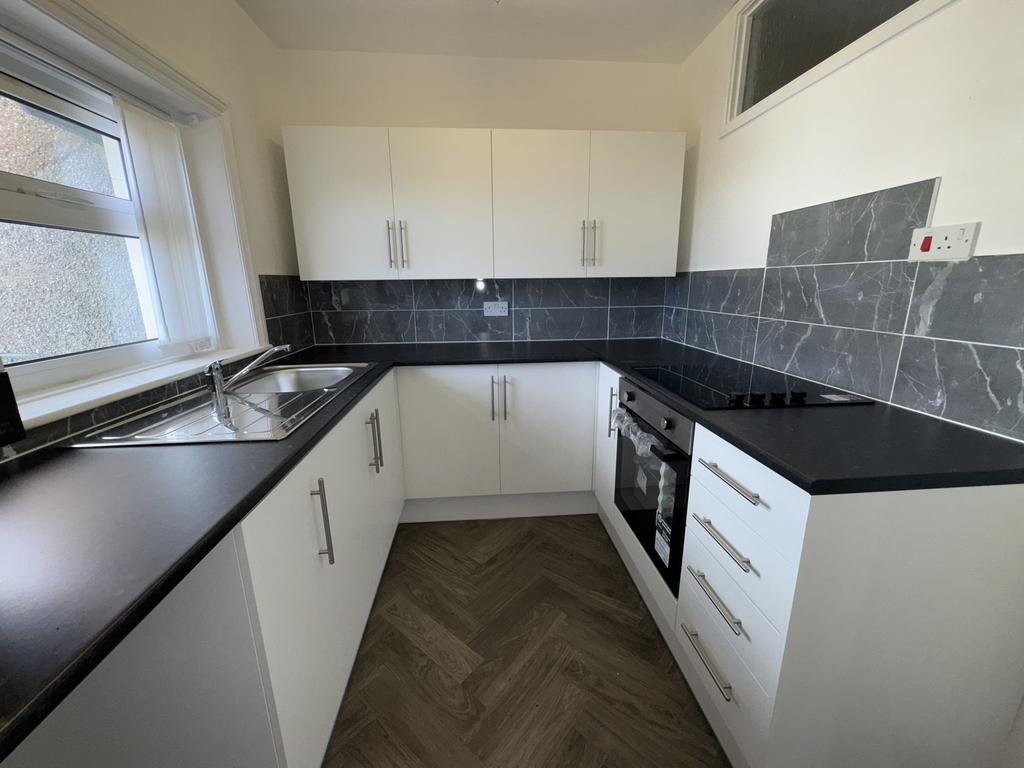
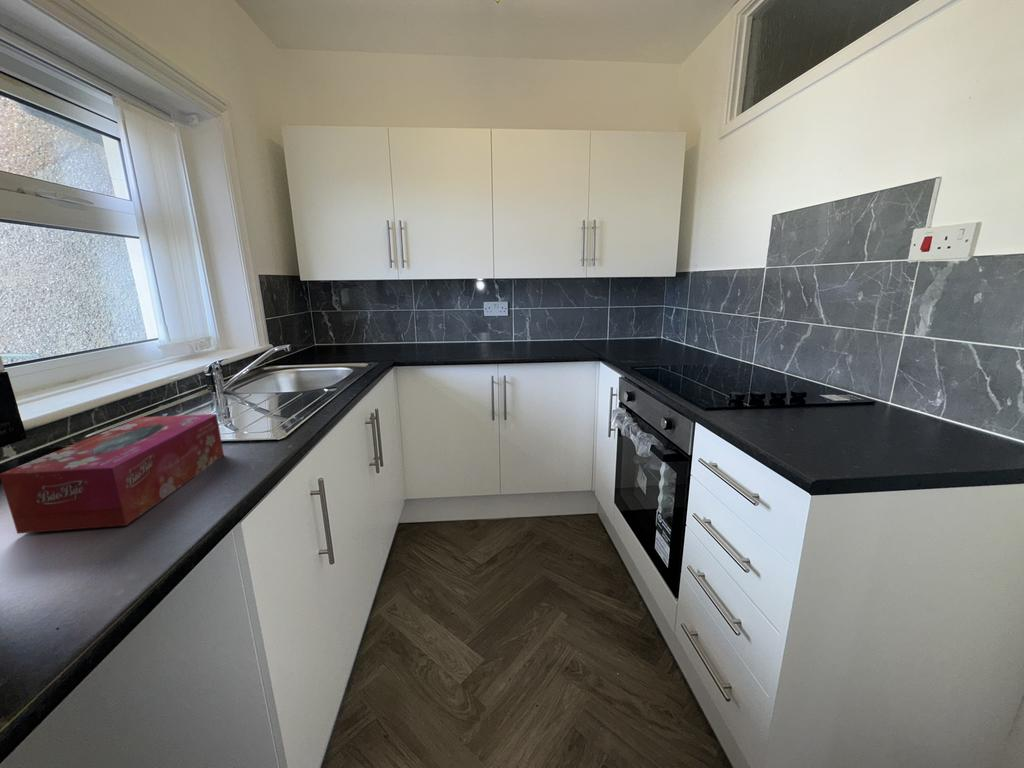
+ tissue box [0,413,225,535]
